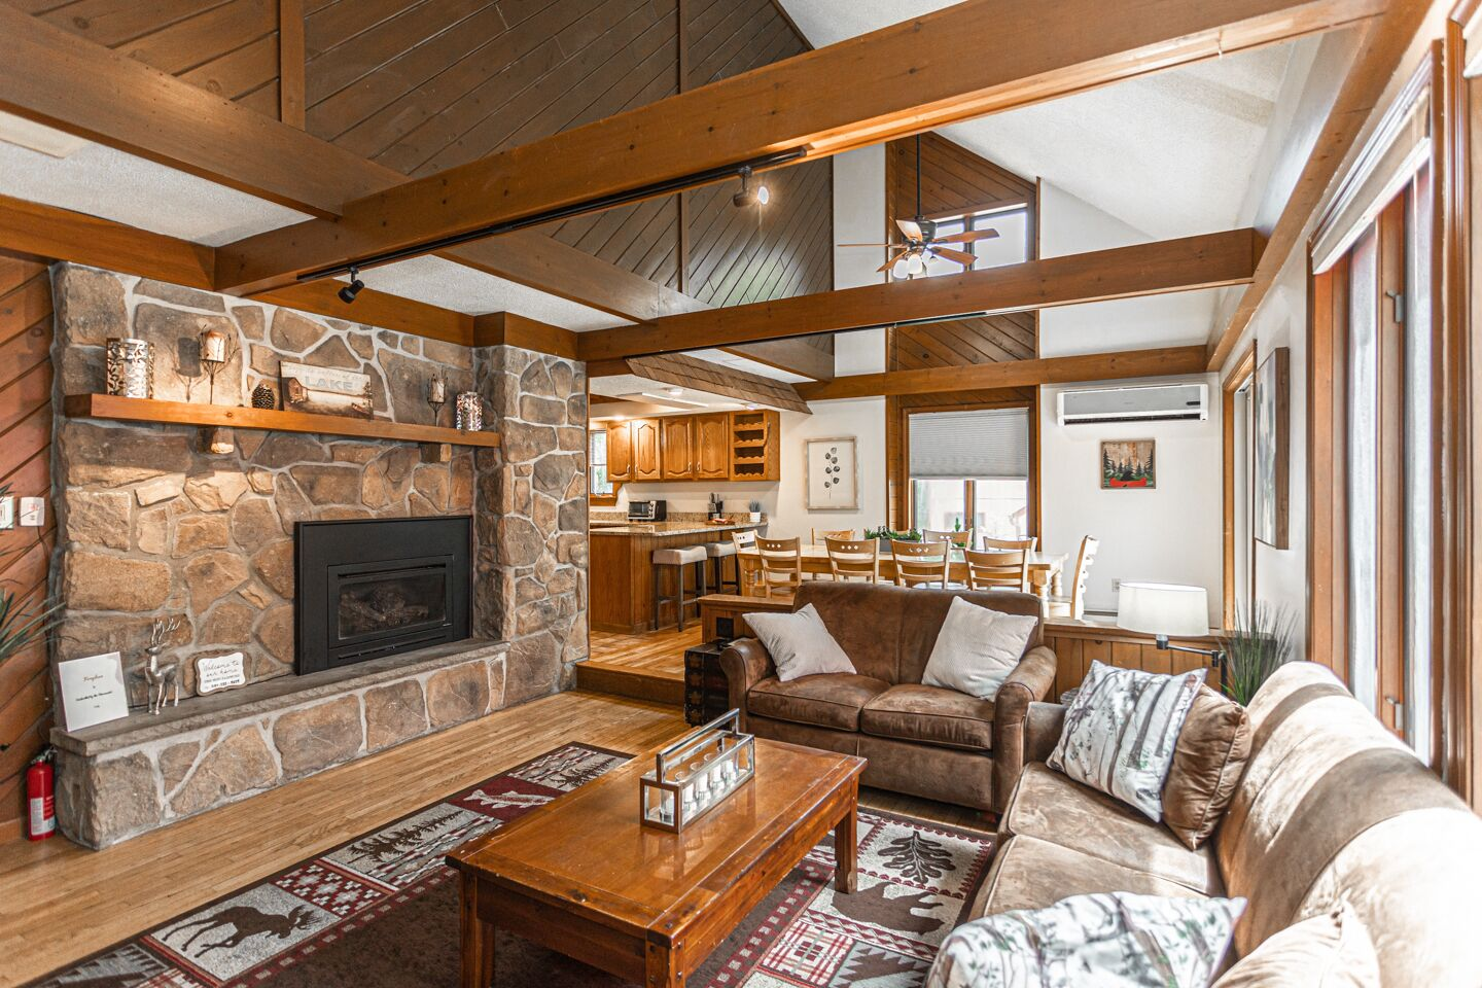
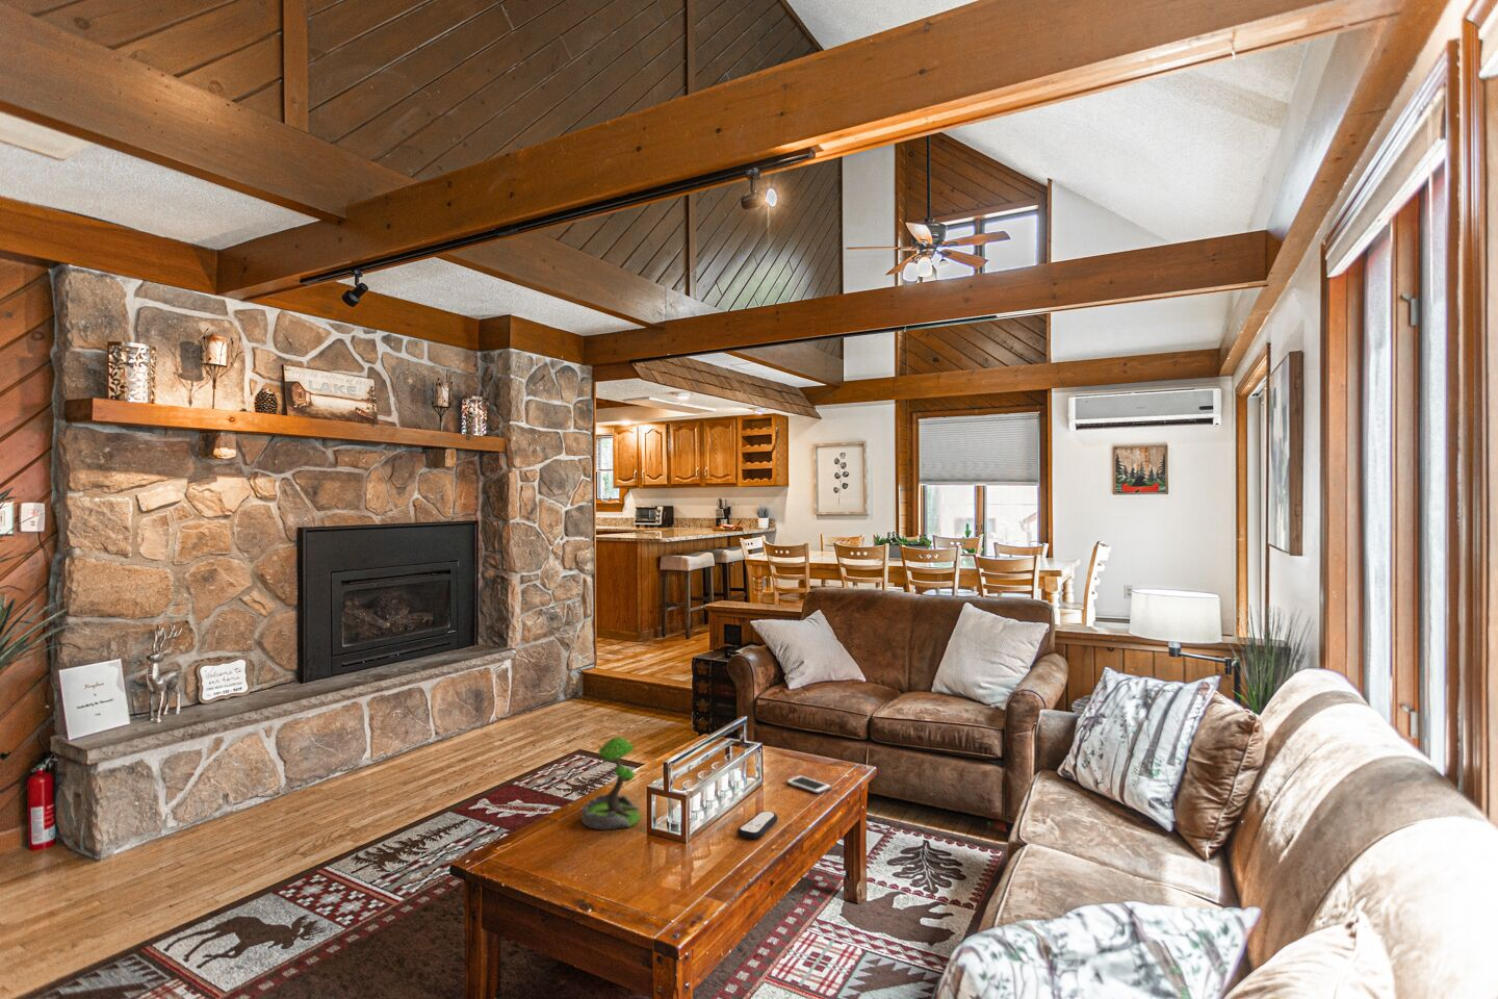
+ remote control [737,811,779,840]
+ plant [581,736,642,832]
+ cell phone [786,774,833,795]
